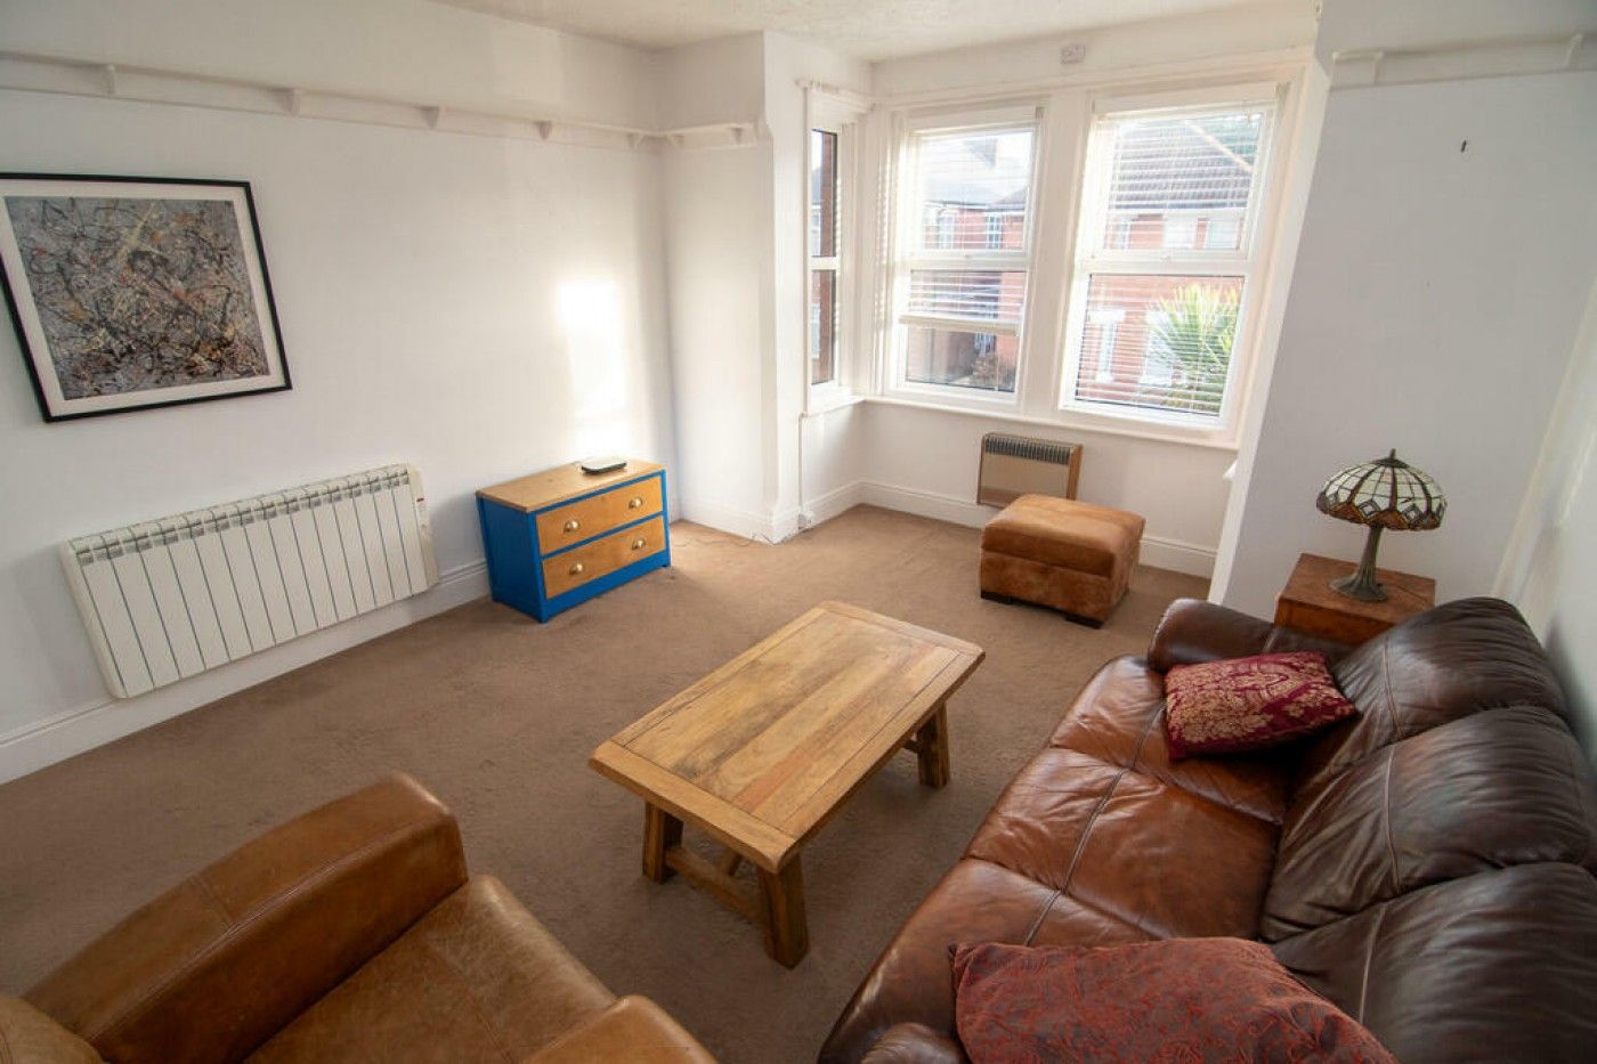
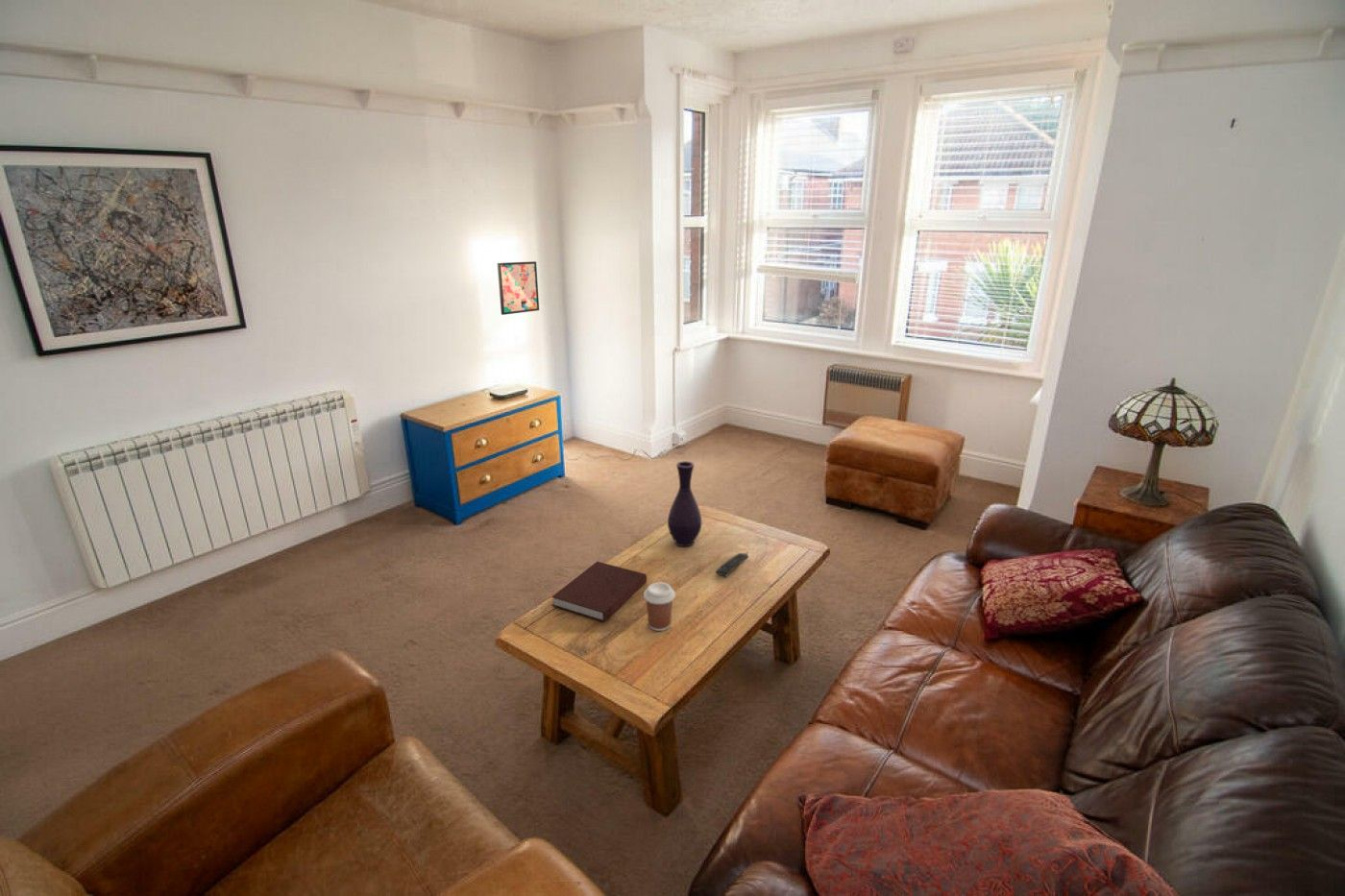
+ coffee cup [643,581,676,632]
+ vase [667,460,702,547]
+ notebook [550,561,648,622]
+ wall art [497,260,540,316]
+ remote control [715,552,749,577]
